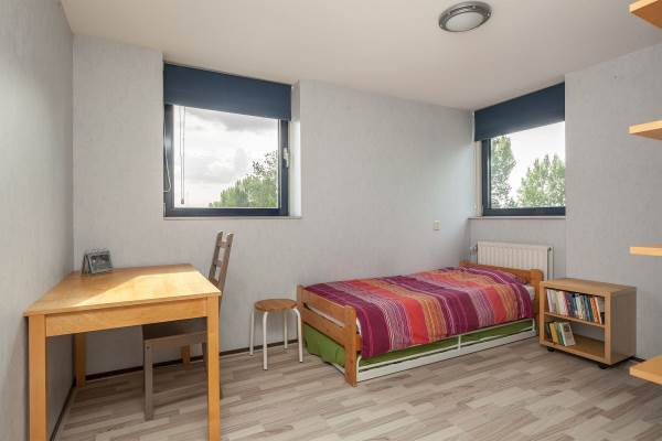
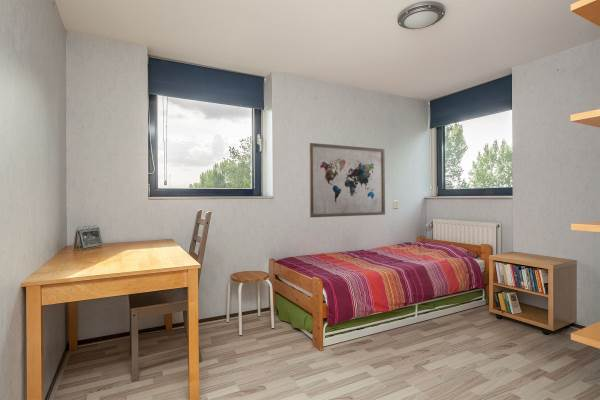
+ wall art [308,142,386,218]
